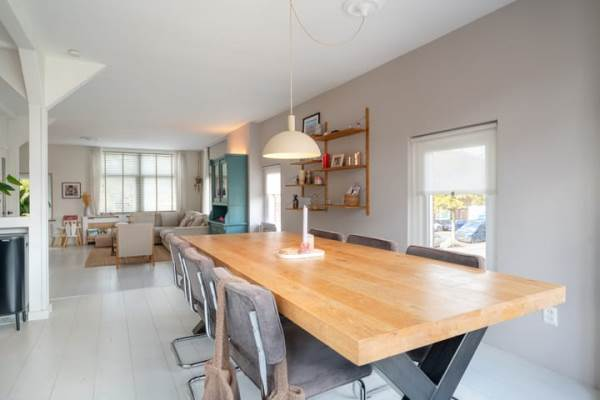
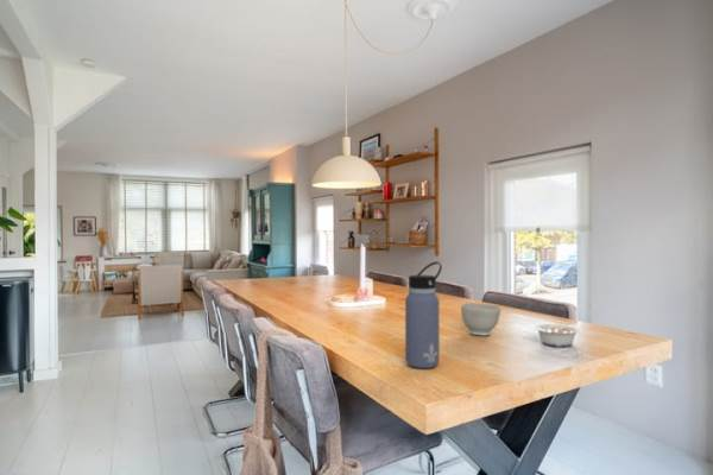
+ legume [525,323,580,348]
+ water bottle [404,260,443,369]
+ bowl [460,302,501,337]
